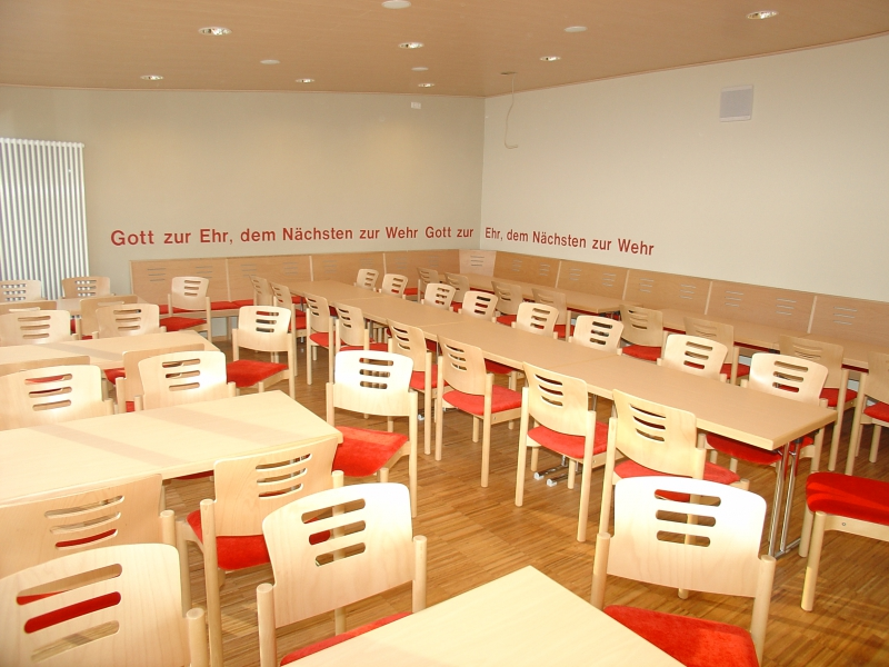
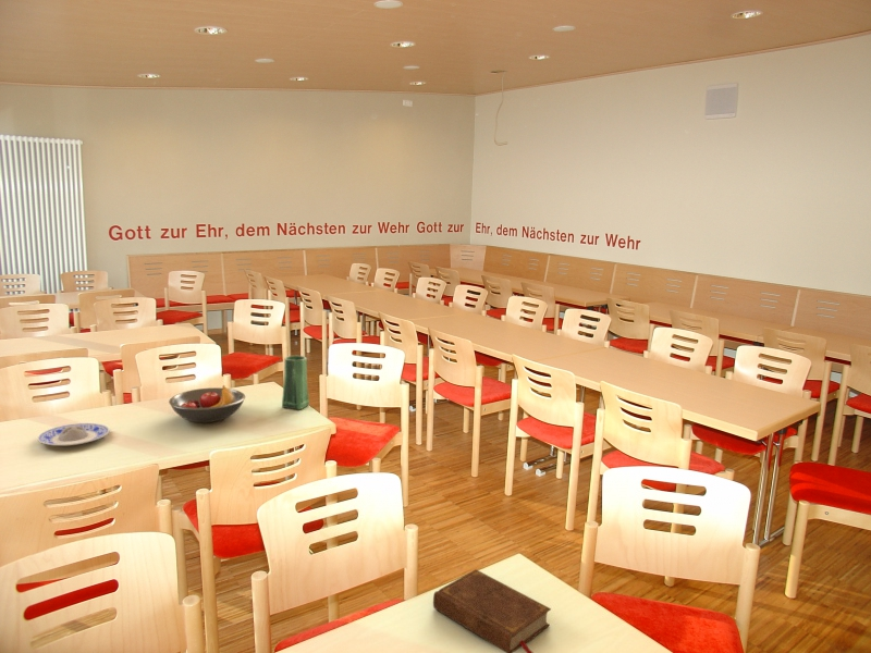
+ book [432,568,552,653]
+ plate [37,422,110,447]
+ fruit bowl [168,384,246,423]
+ vase [281,355,310,410]
